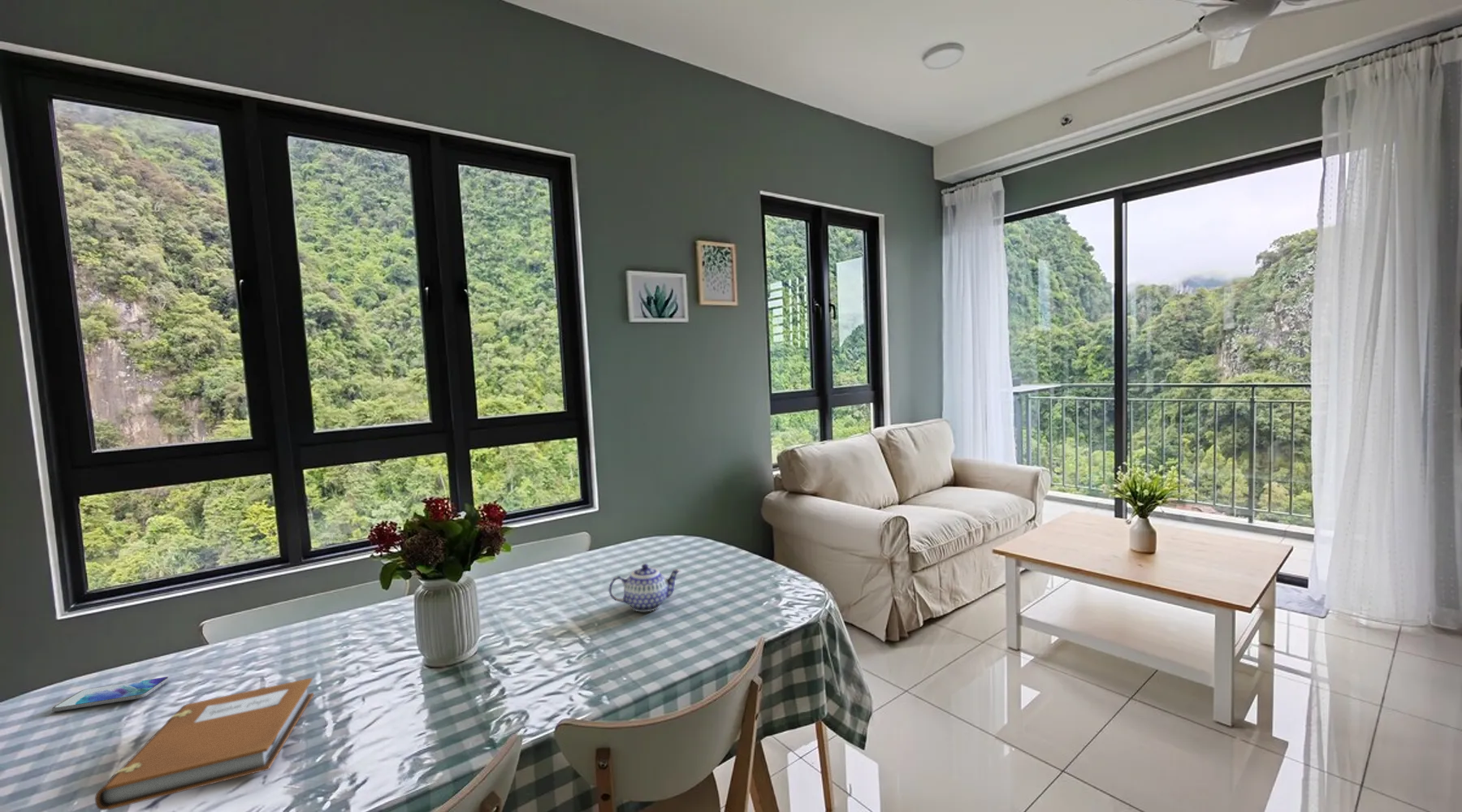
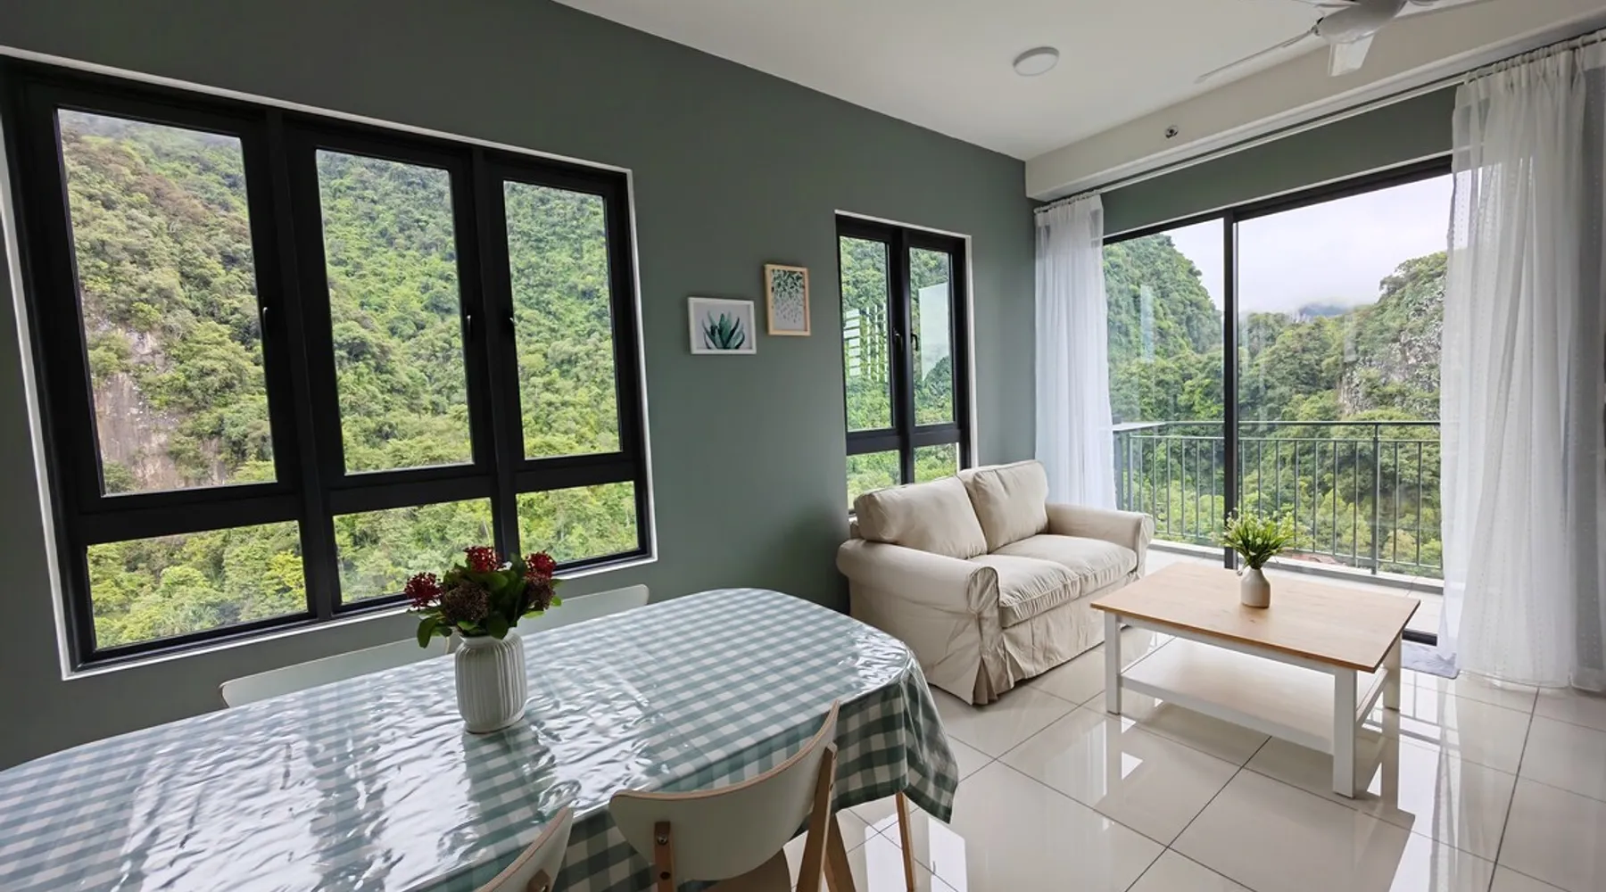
- teapot [608,563,681,612]
- notebook [94,677,314,811]
- smartphone [51,676,170,712]
